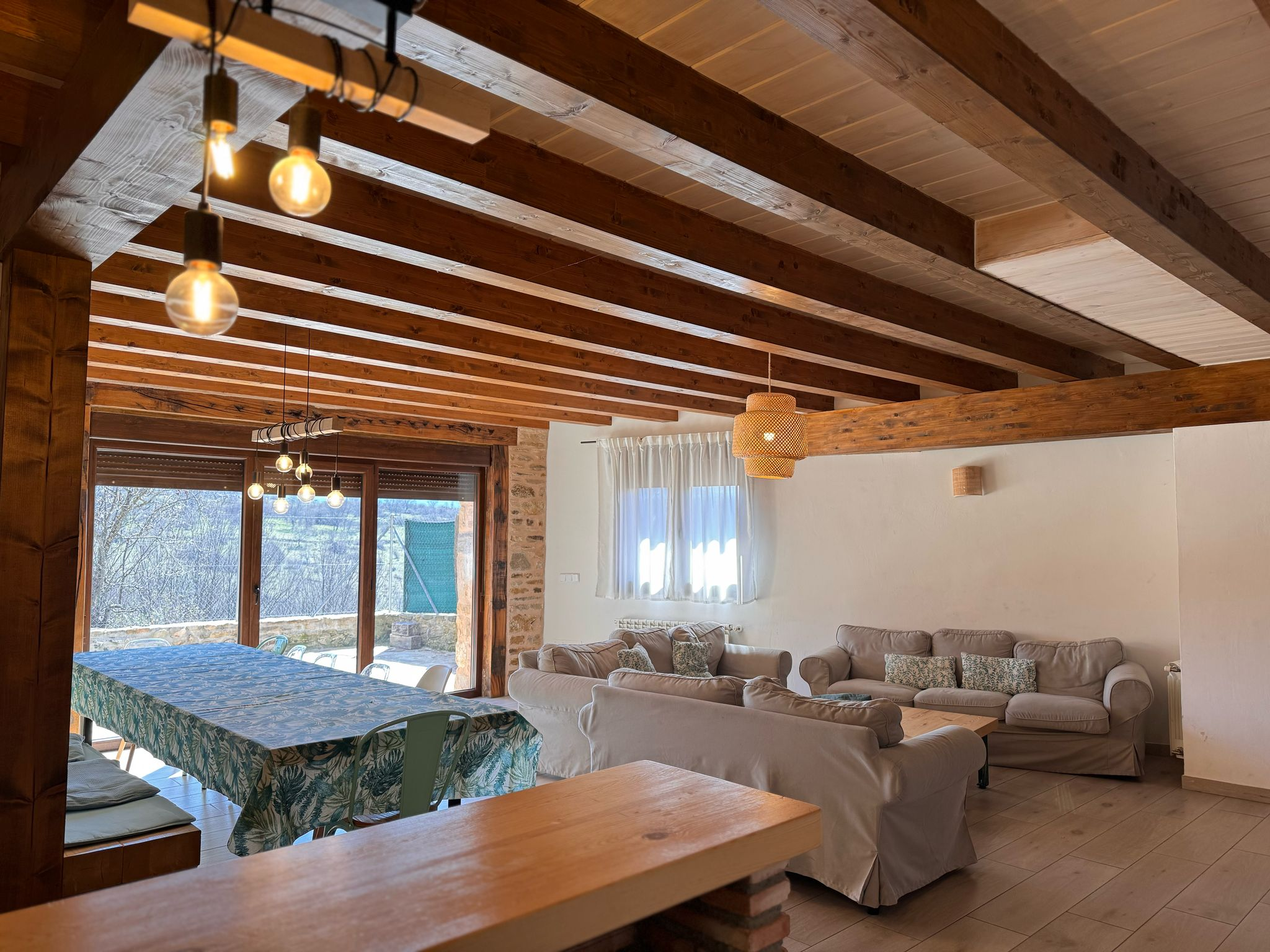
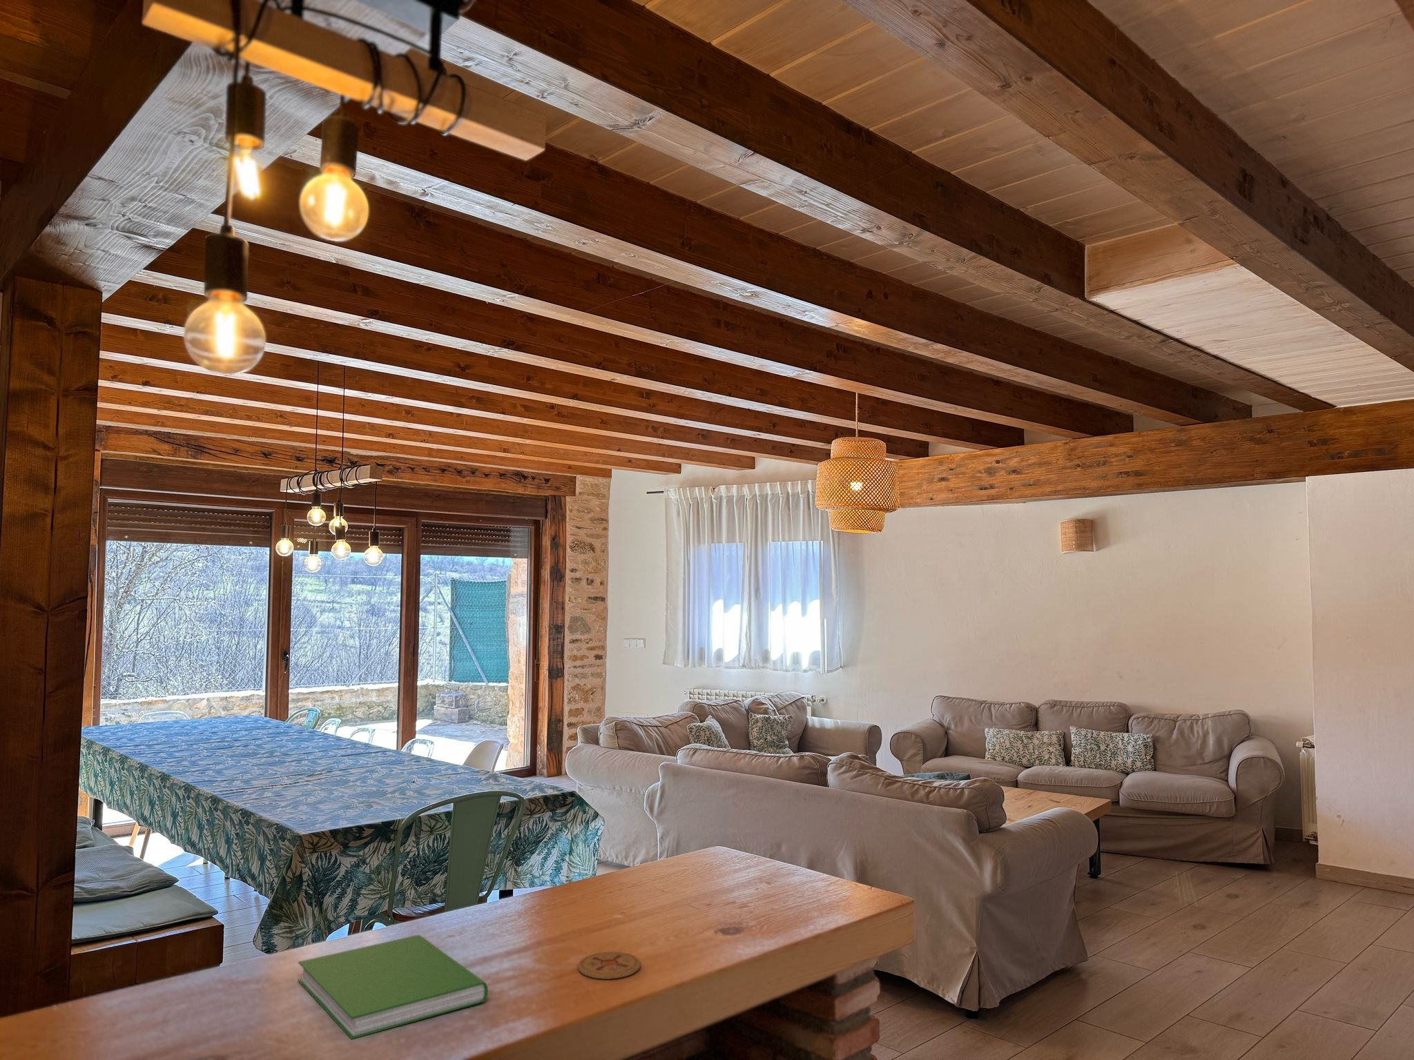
+ coaster [577,951,640,980]
+ hardcover book [297,934,489,1040]
